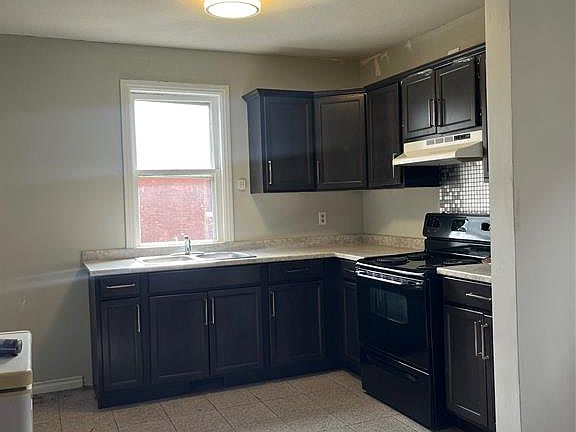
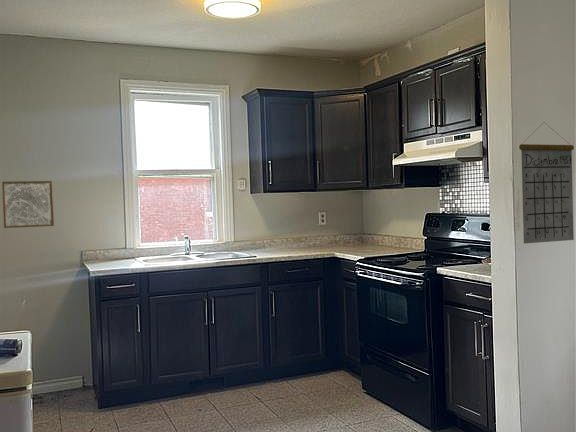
+ calendar [518,121,575,245]
+ wall art [1,180,55,229]
